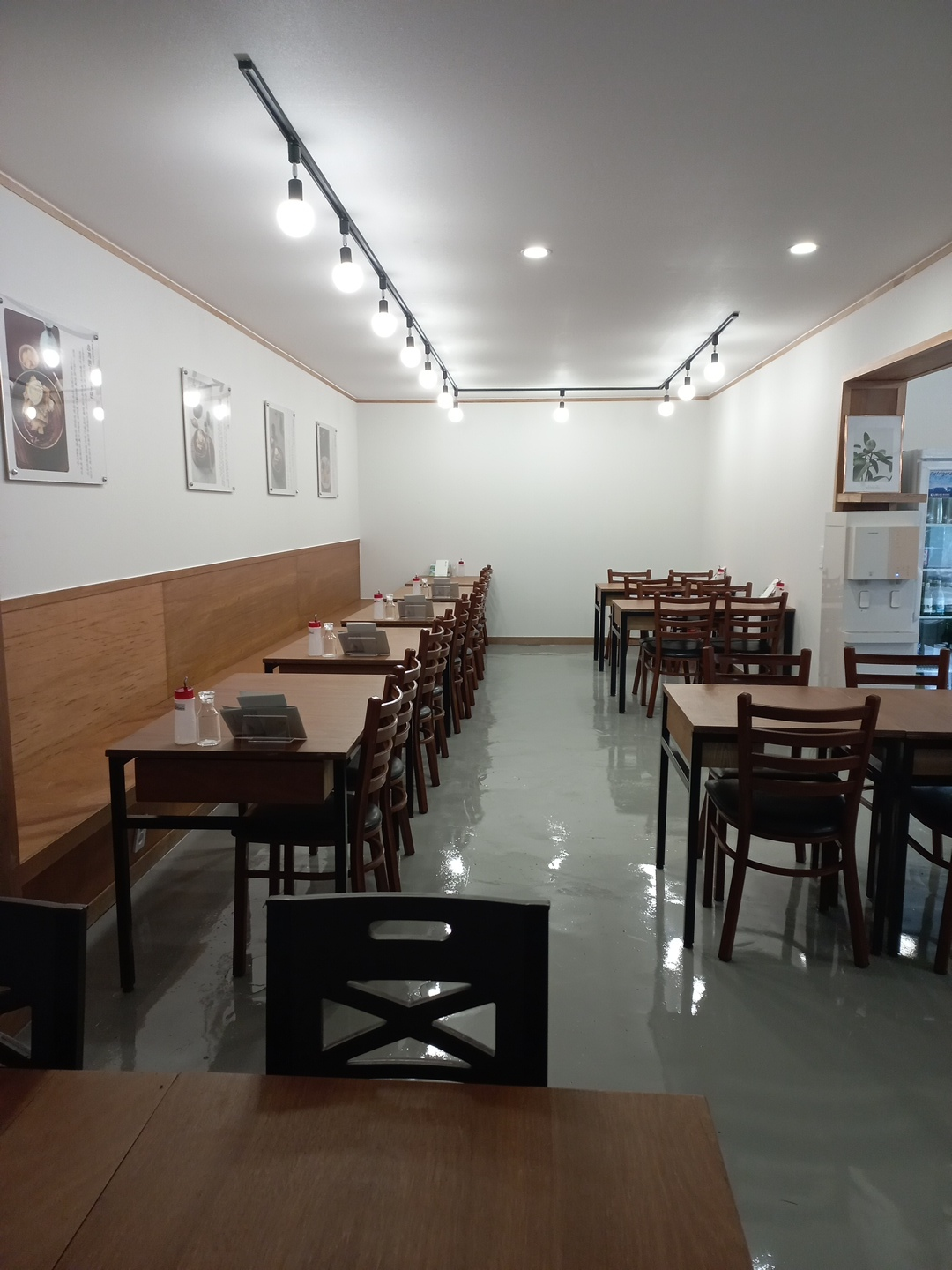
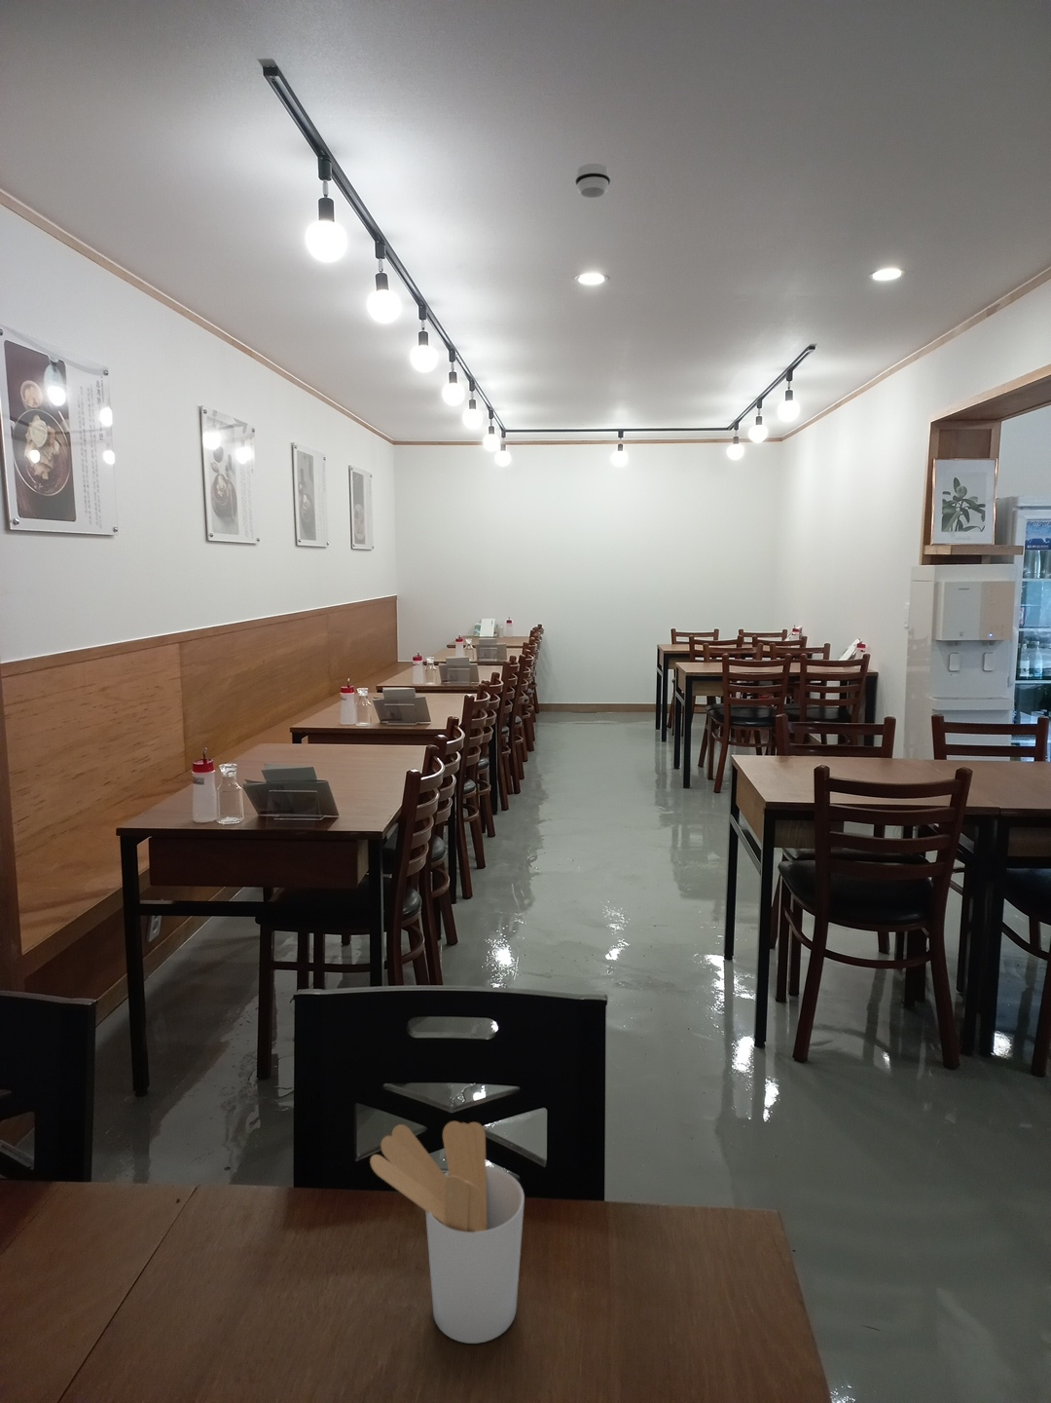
+ smoke detector [574,162,612,199]
+ utensil holder [369,1120,526,1344]
